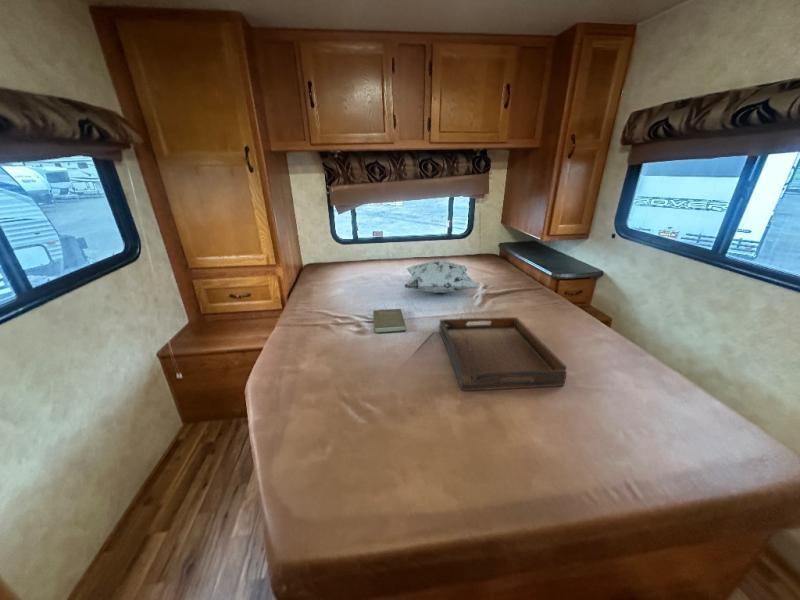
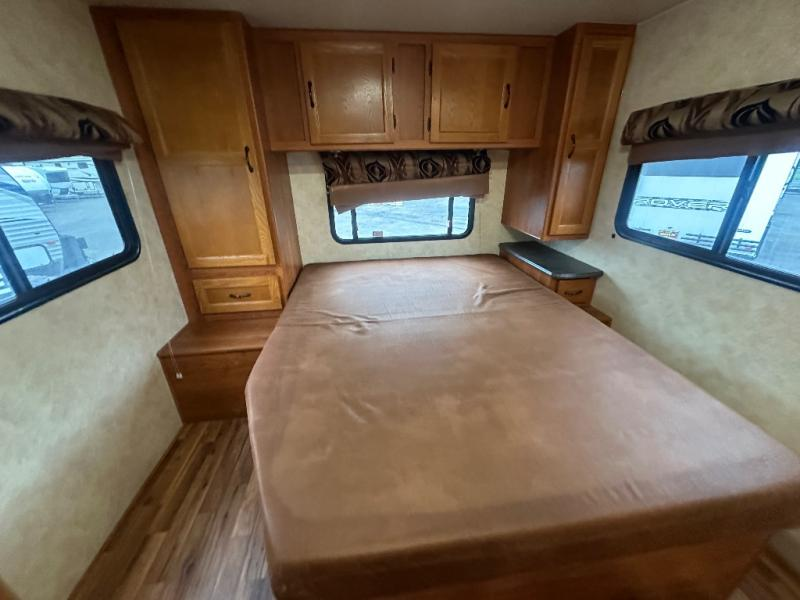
- decorative pillow [404,259,480,294]
- serving tray [438,316,568,392]
- book [372,308,407,334]
